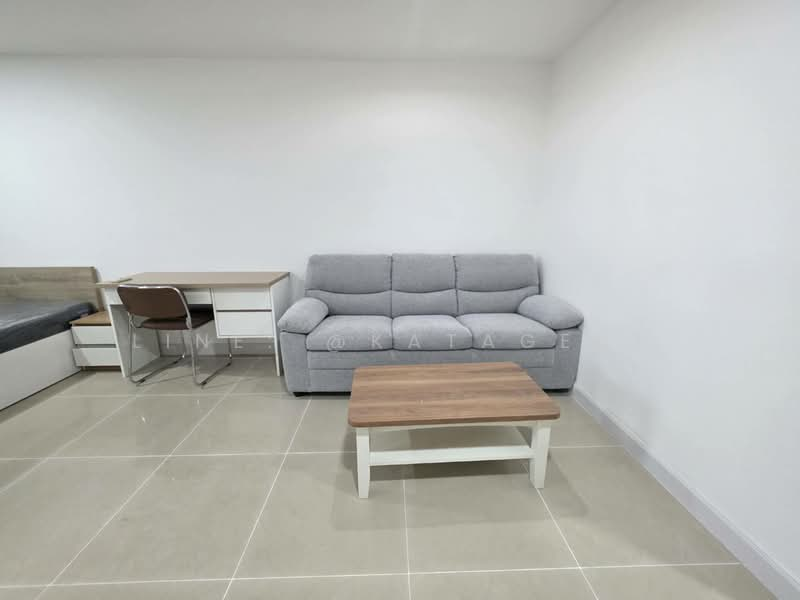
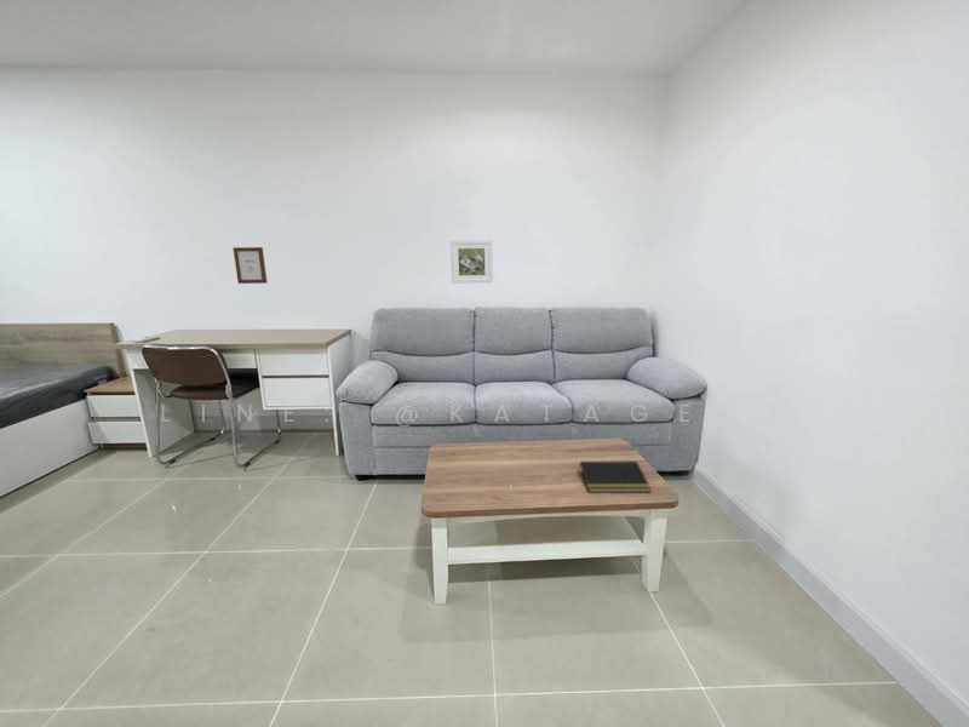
+ picture frame [231,246,269,285]
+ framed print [449,239,494,285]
+ notepad [577,460,653,493]
